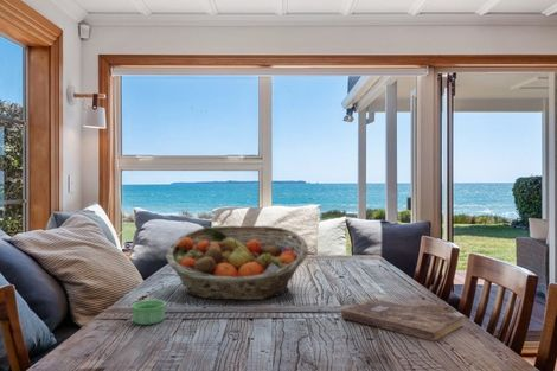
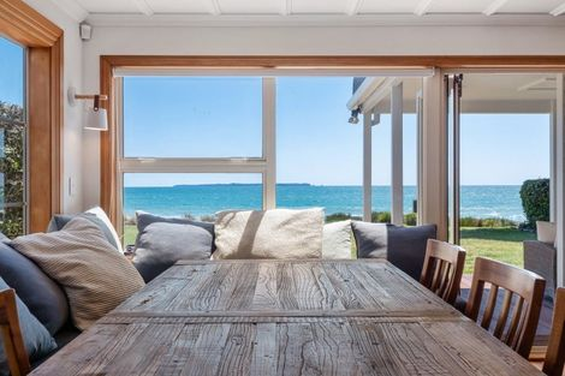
- fruit basket [165,224,309,301]
- bible [340,298,465,343]
- ramekin [130,299,167,326]
